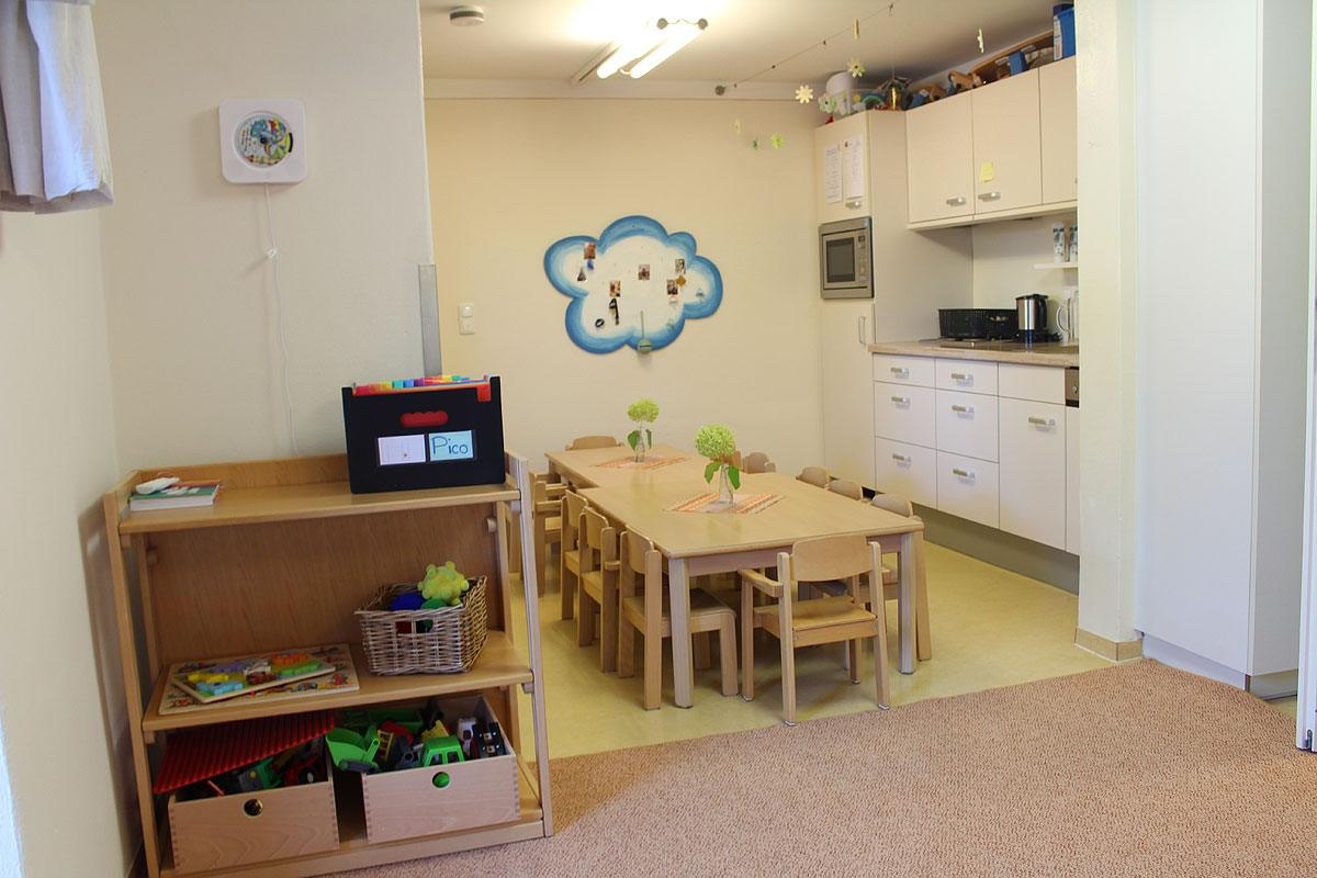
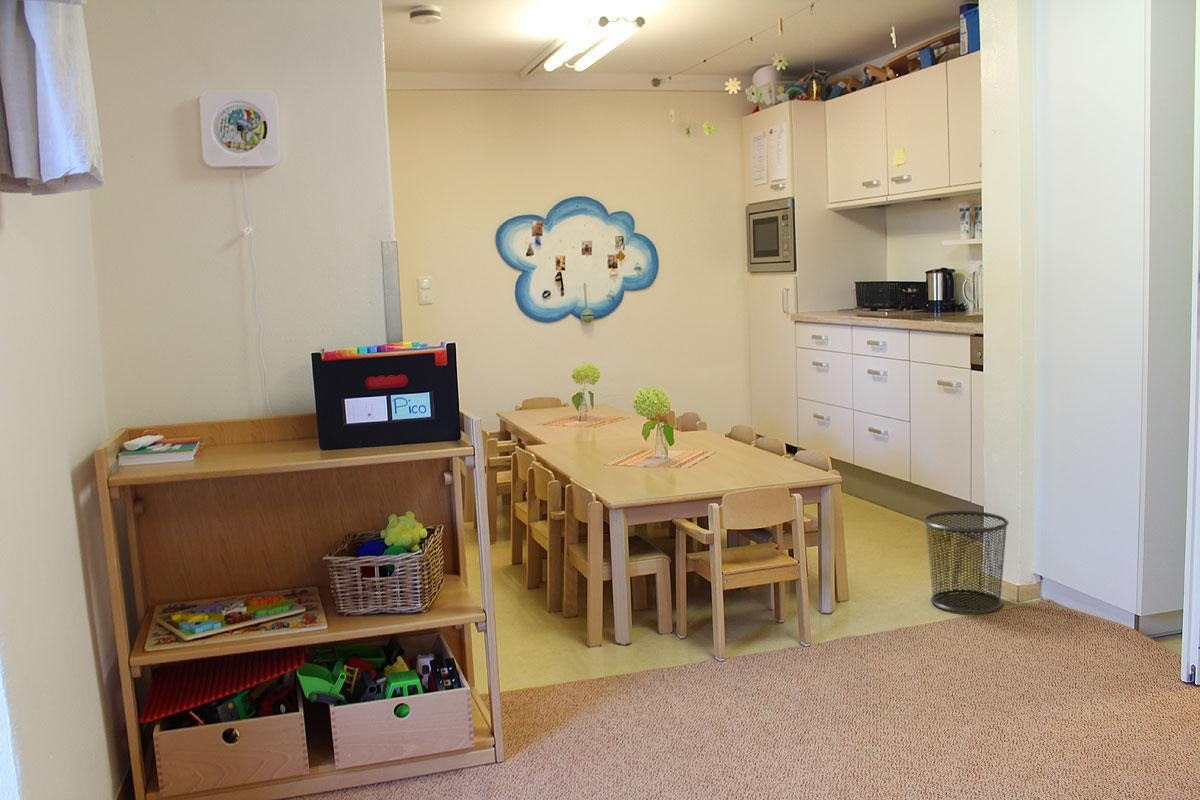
+ waste bin [922,510,1010,614]
